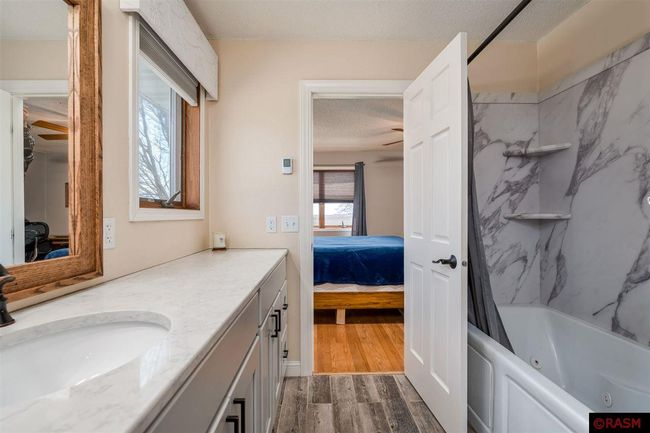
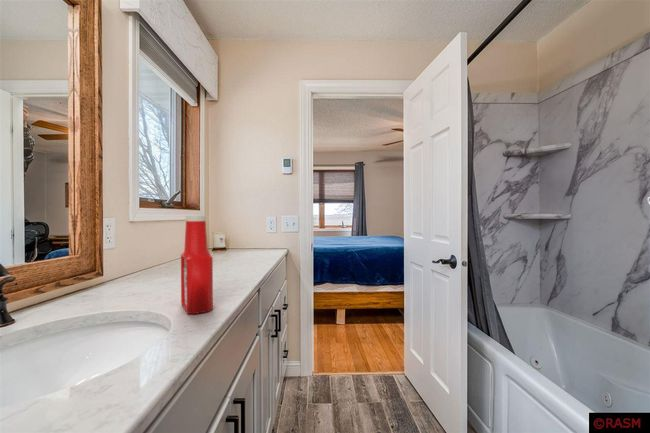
+ soap bottle [180,214,214,315]
